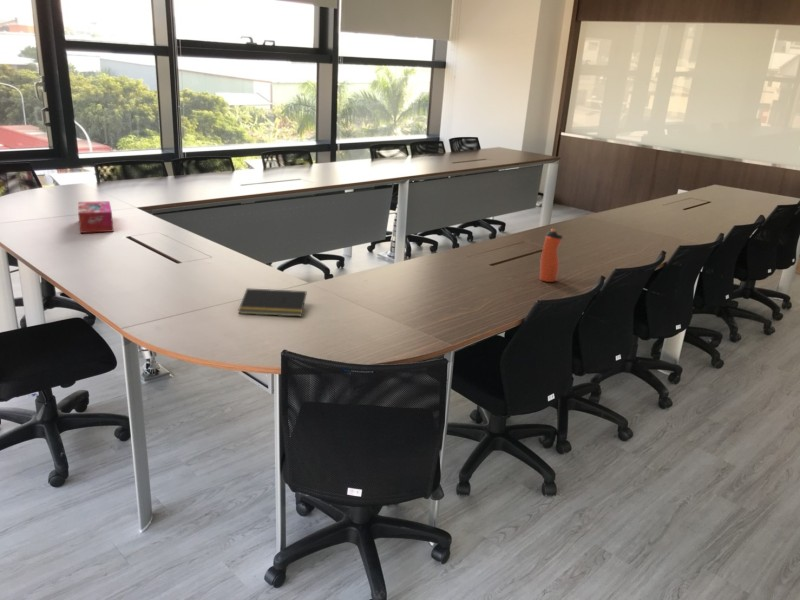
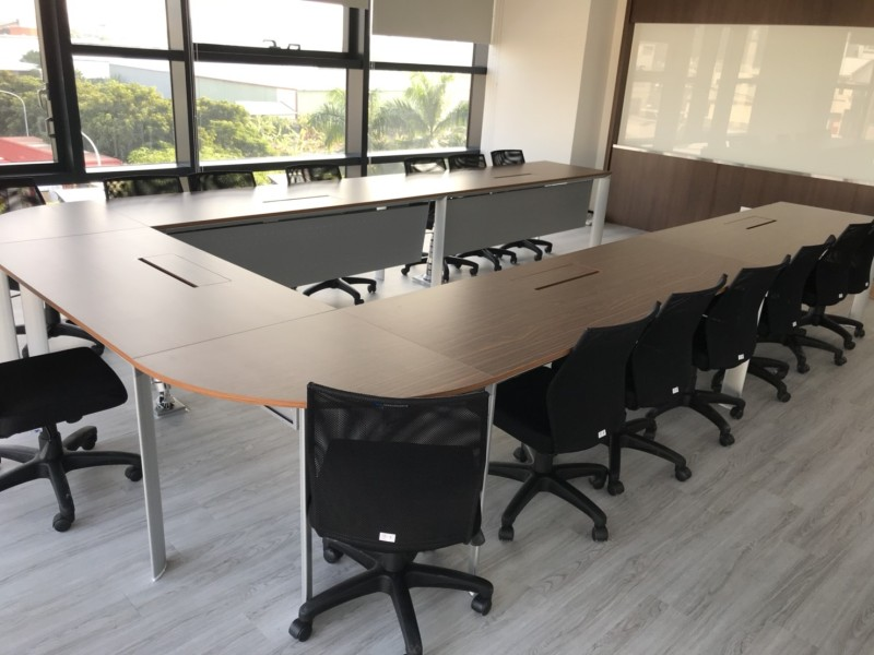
- water bottle [539,228,564,283]
- notepad [237,287,307,318]
- tissue box [77,200,114,234]
